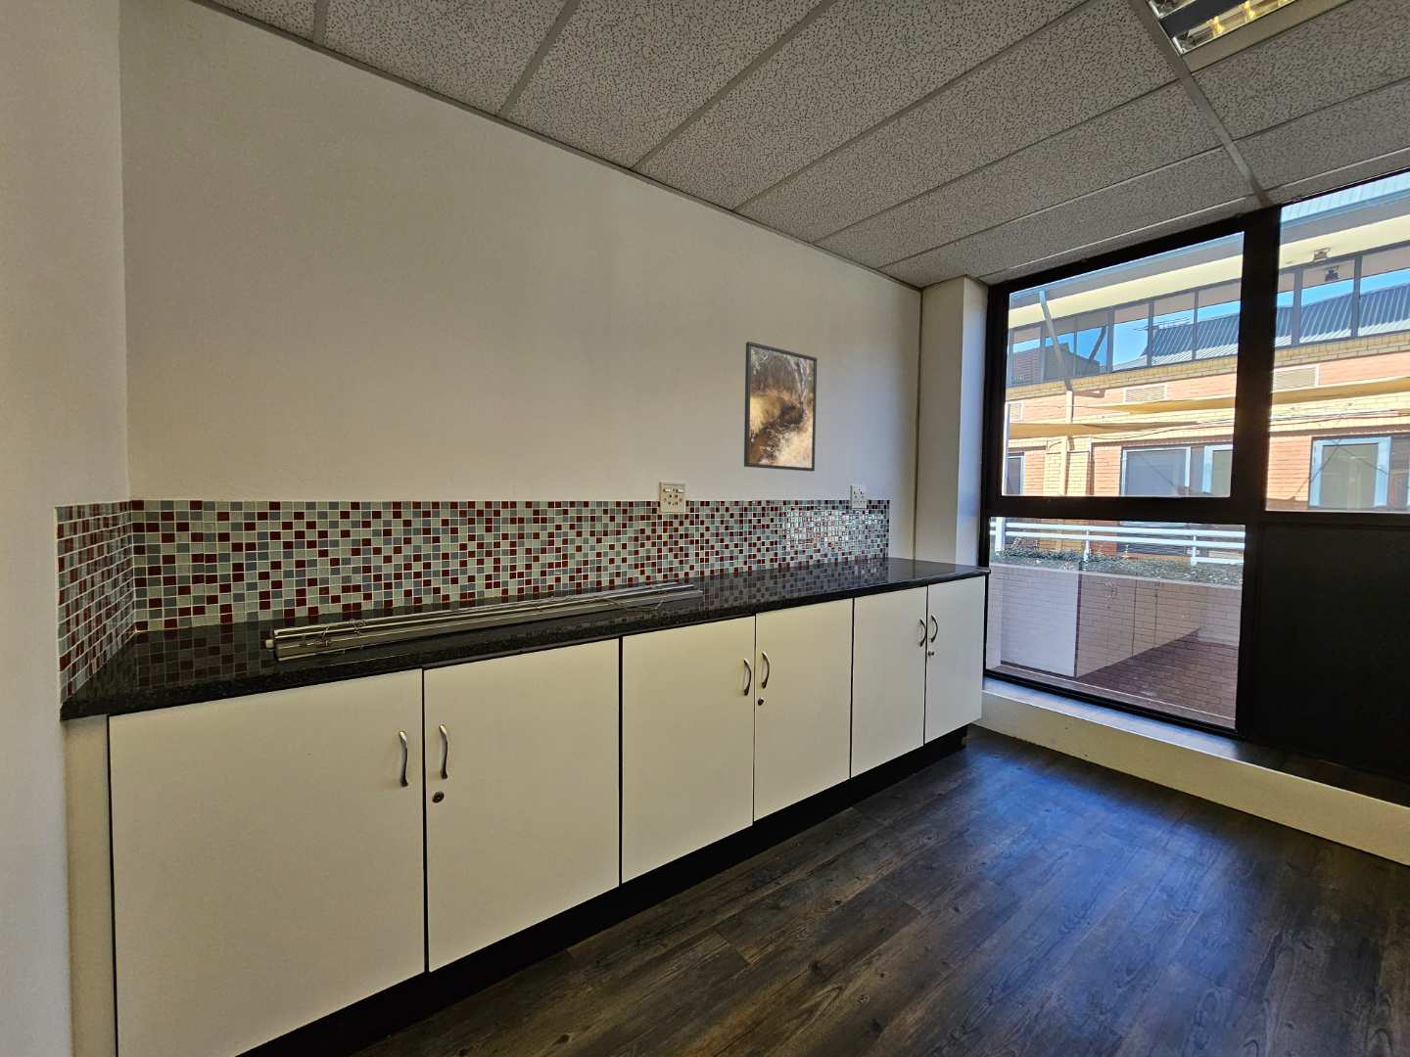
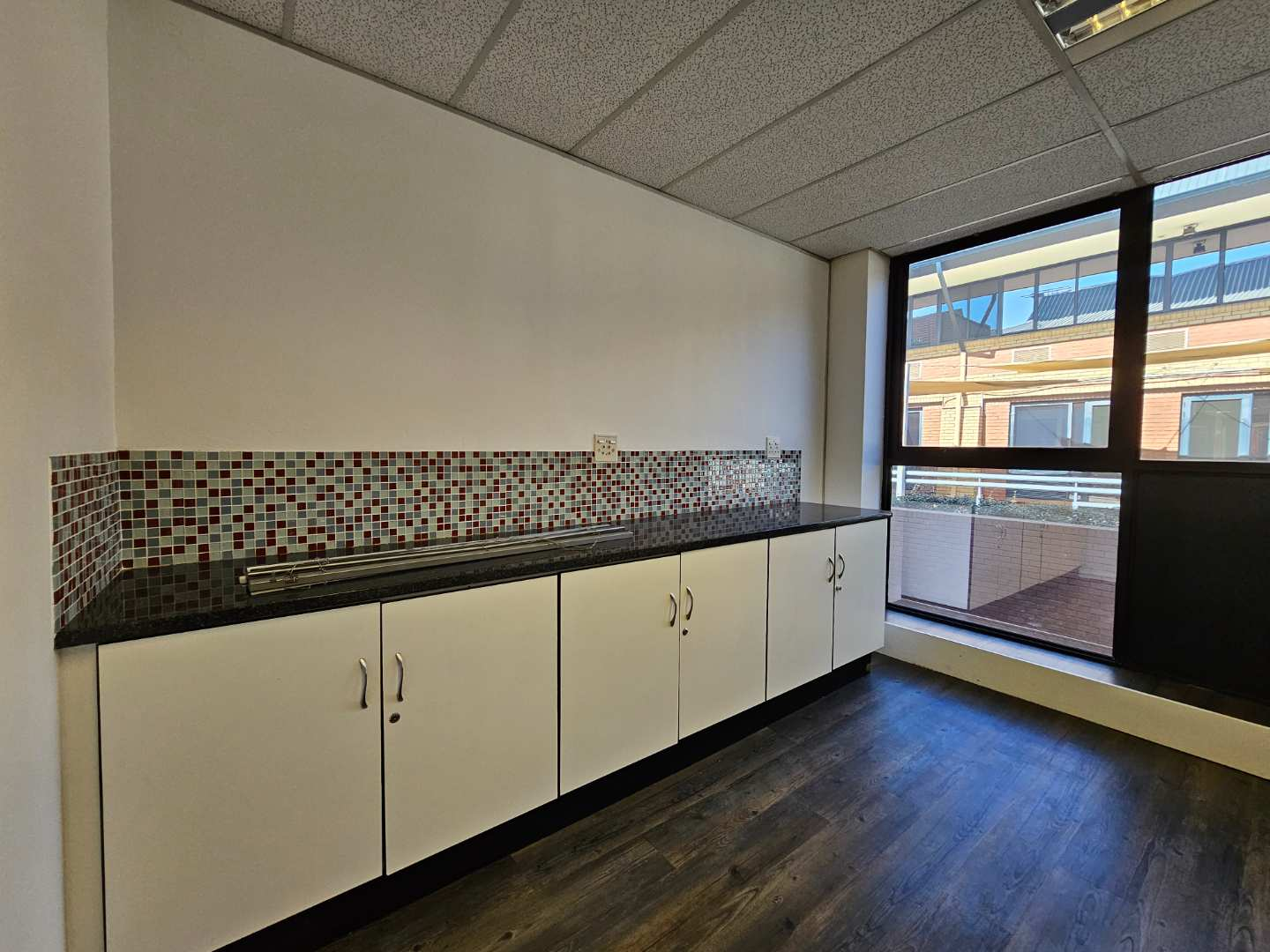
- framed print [743,341,817,473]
